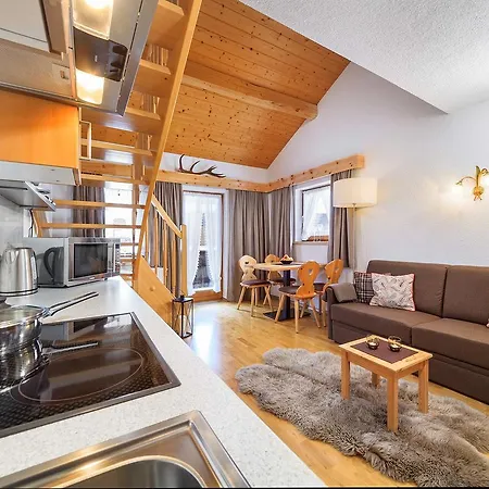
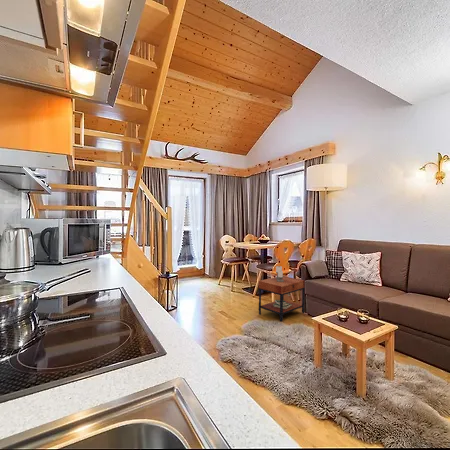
+ side table [258,265,306,323]
